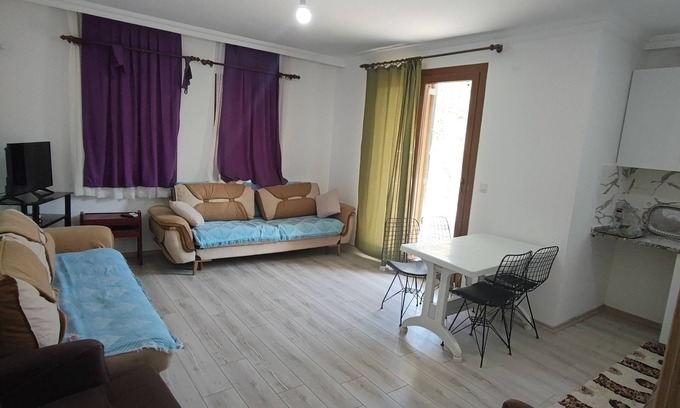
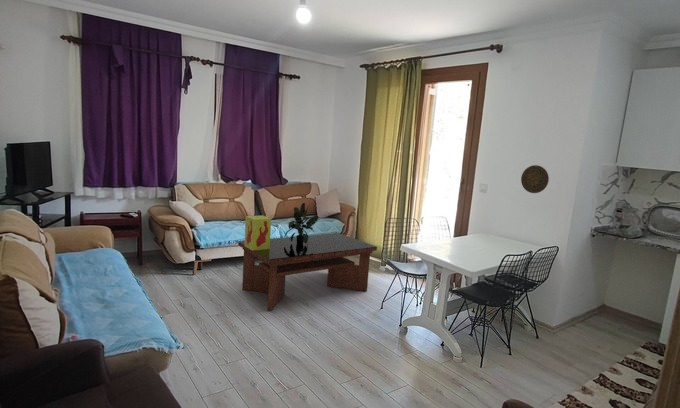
+ coffee table [237,232,378,312]
+ potted plant [283,202,319,244]
+ decorative plate [520,164,550,194]
+ decorative box [244,214,272,251]
